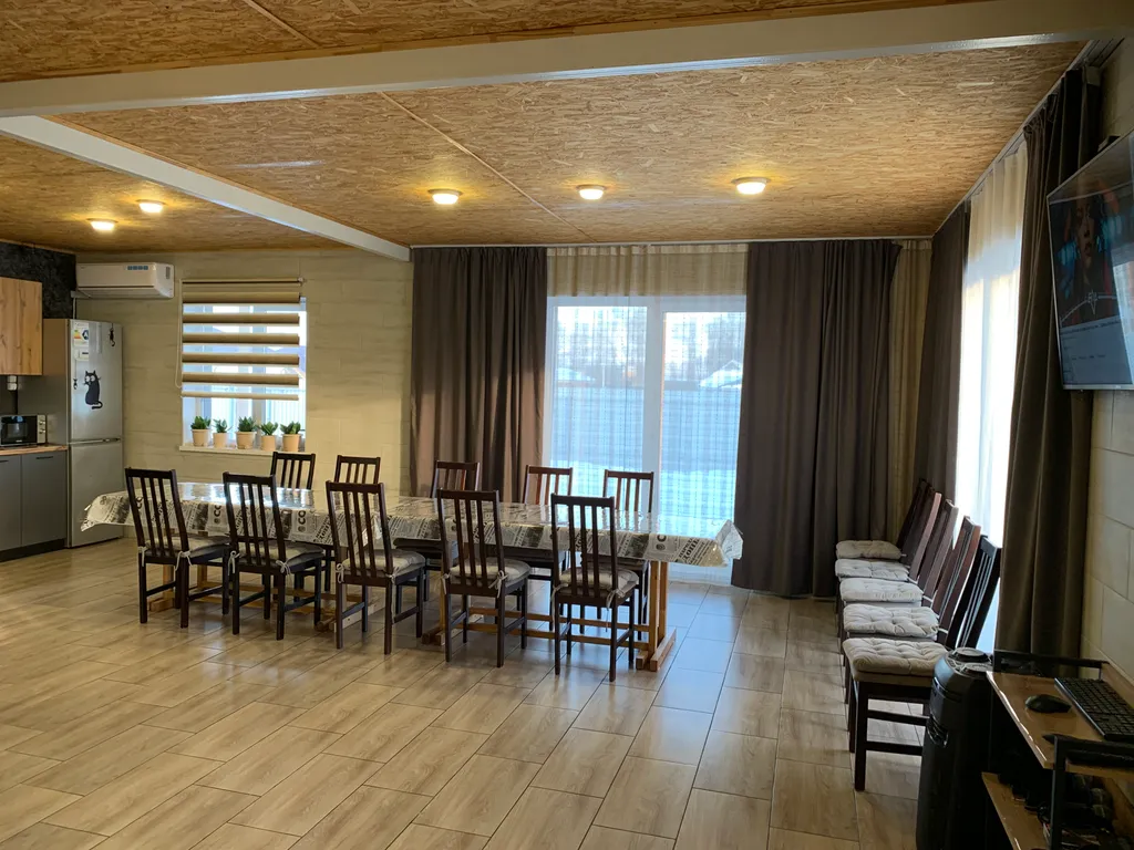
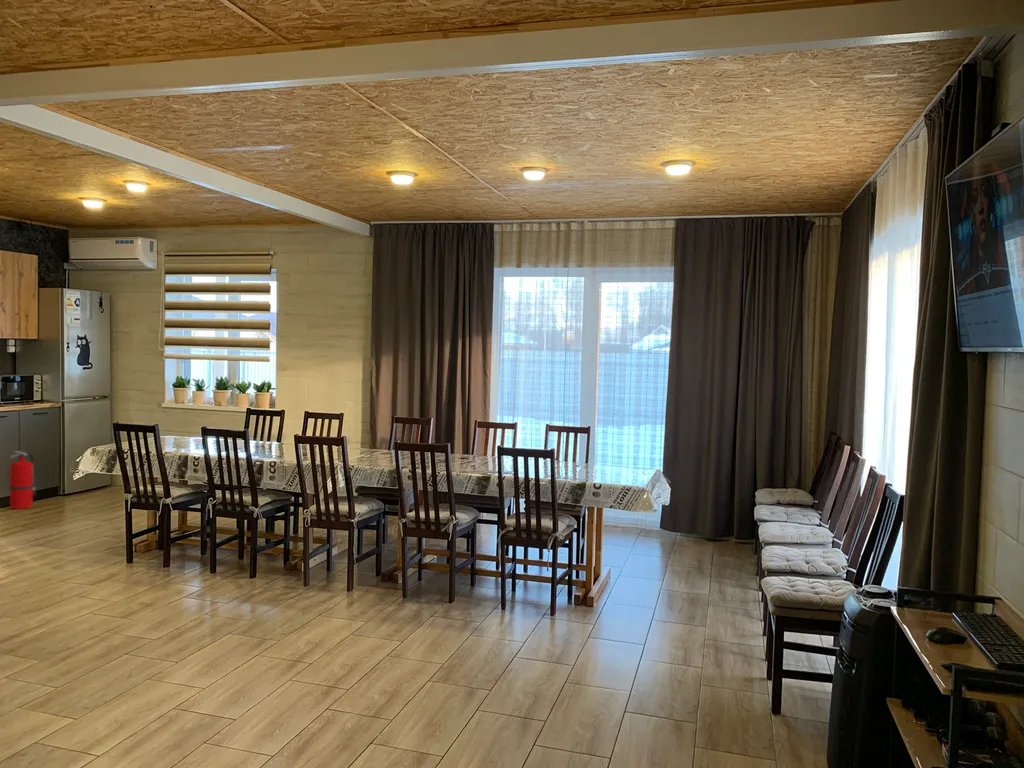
+ fire extinguisher [9,450,37,510]
